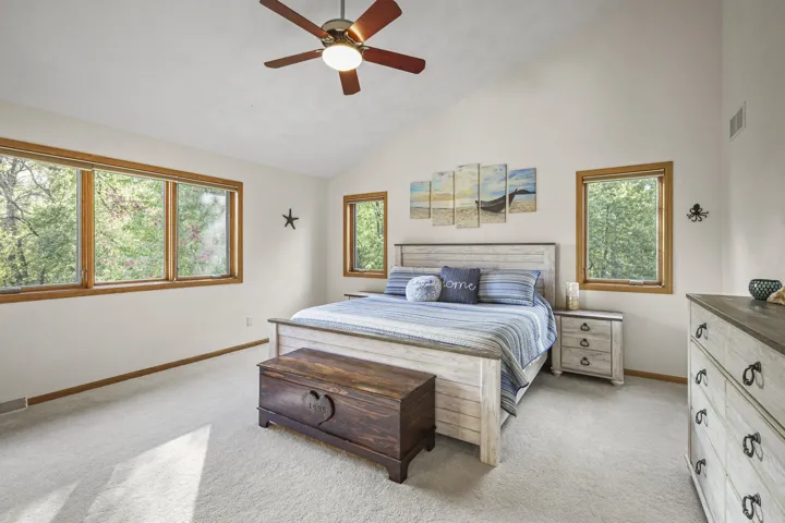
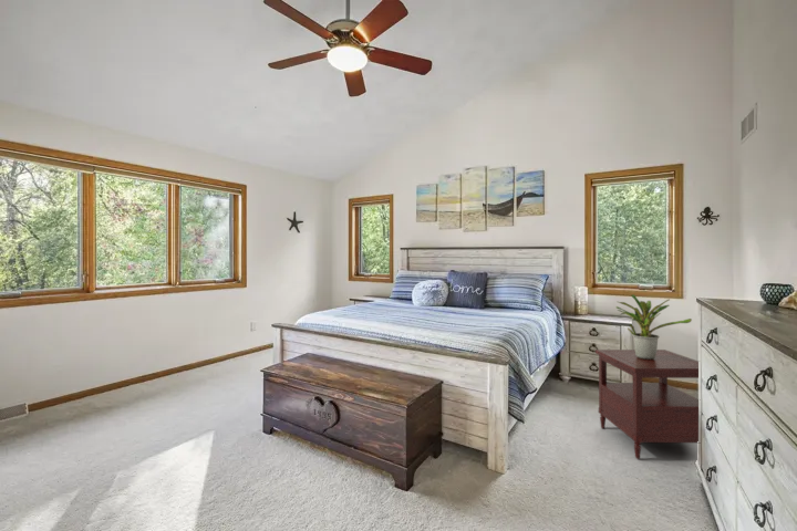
+ potted plant [615,293,693,360]
+ side table [594,348,700,460]
